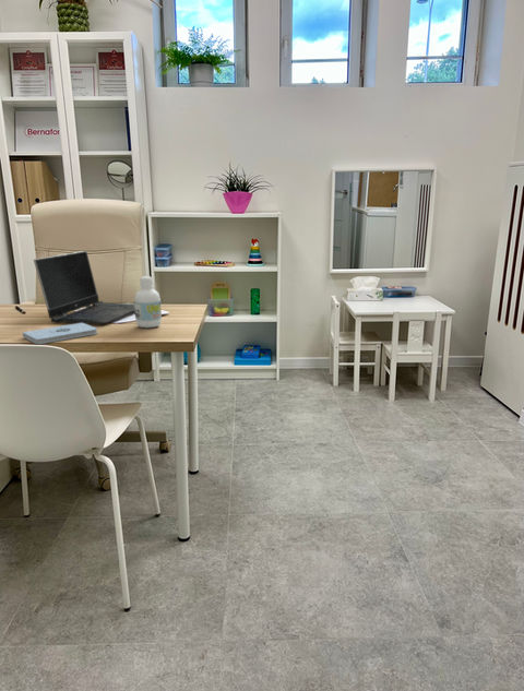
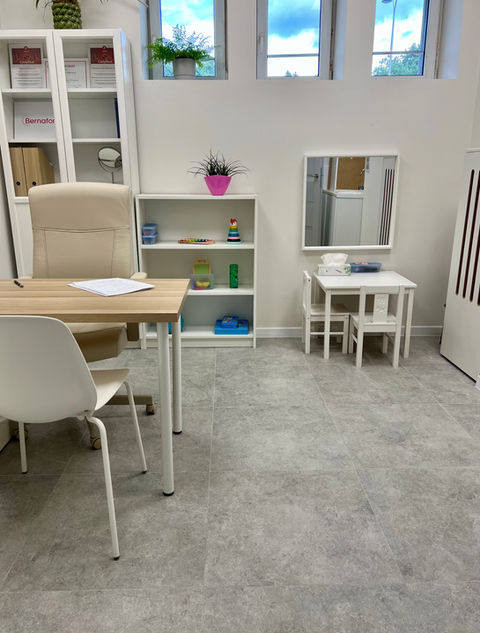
- laptop computer [33,250,135,325]
- bottle [133,275,163,329]
- notepad [22,323,98,345]
